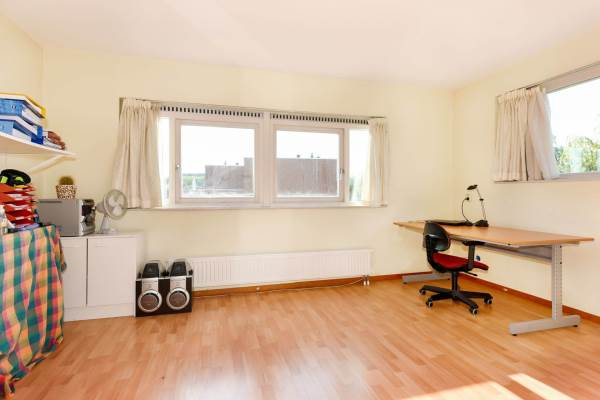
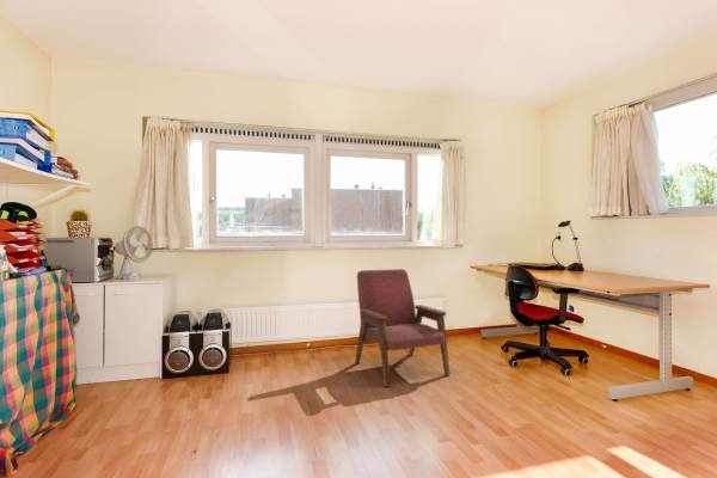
+ armchair [354,268,452,388]
